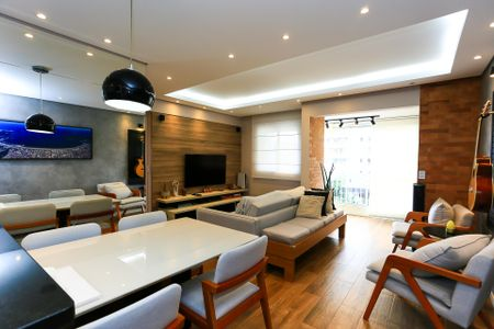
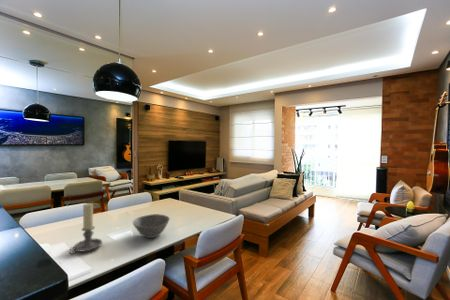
+ bowl [132,213,171,239]
+ candle holder [68,202,103,255]
